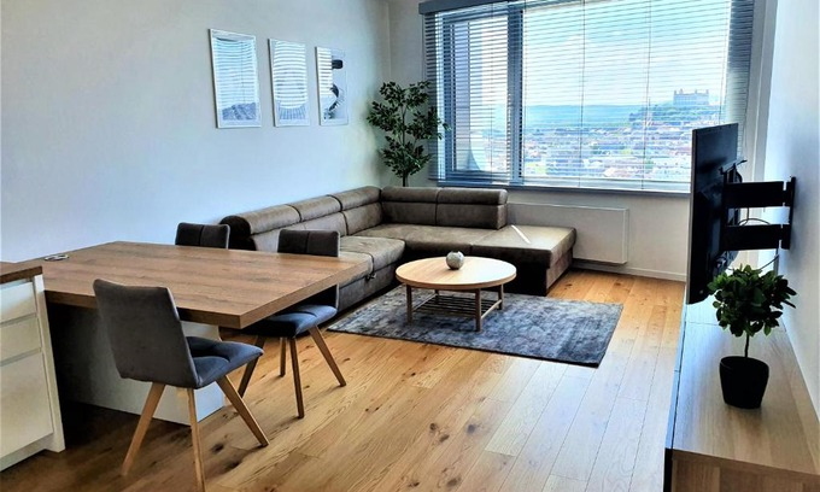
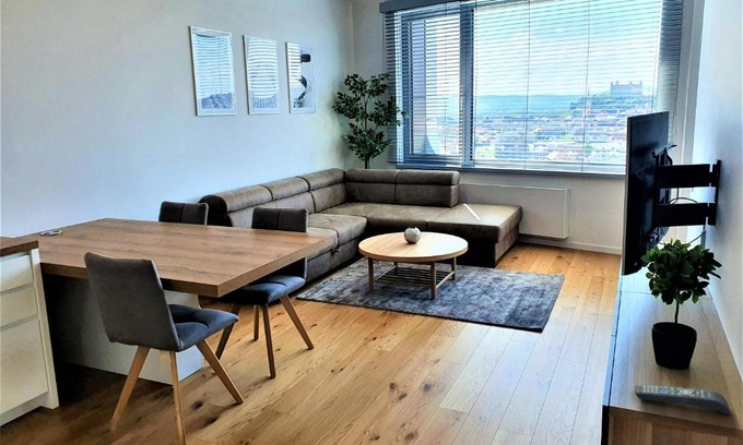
+ remote control [634,383,732,416]
